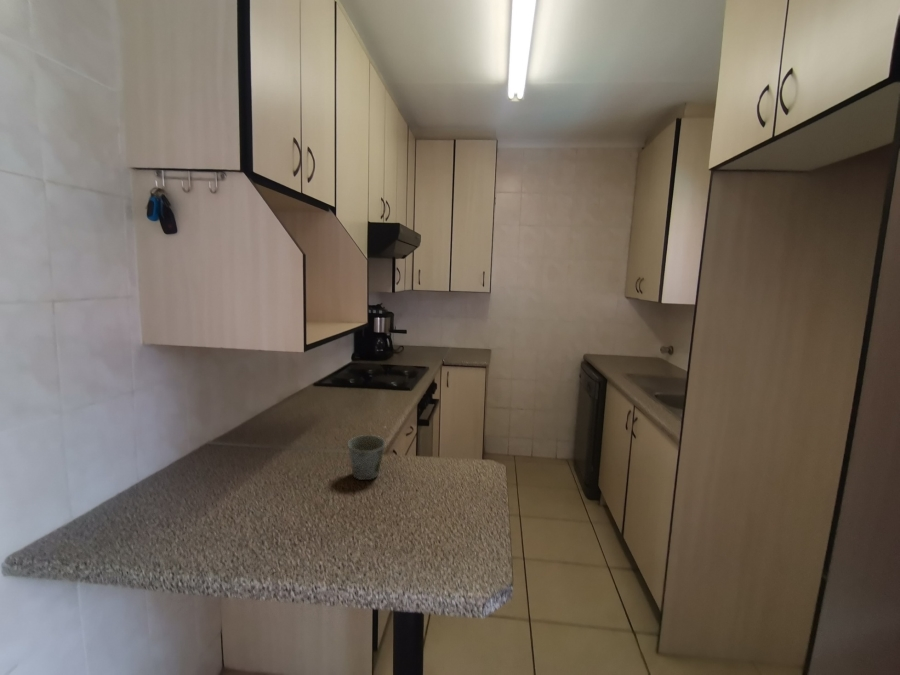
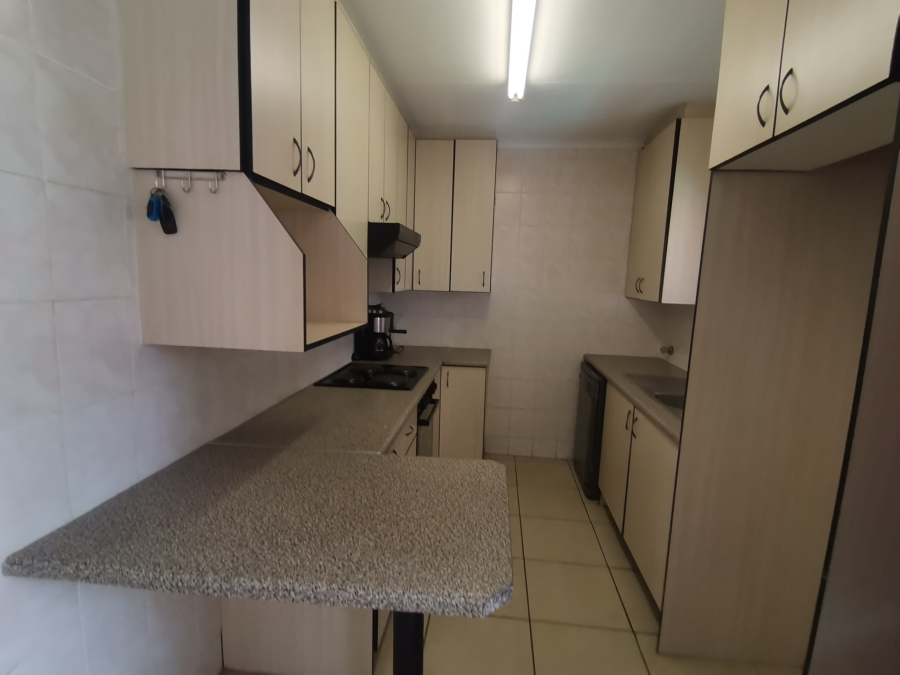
- mug [347,434,387,481]
